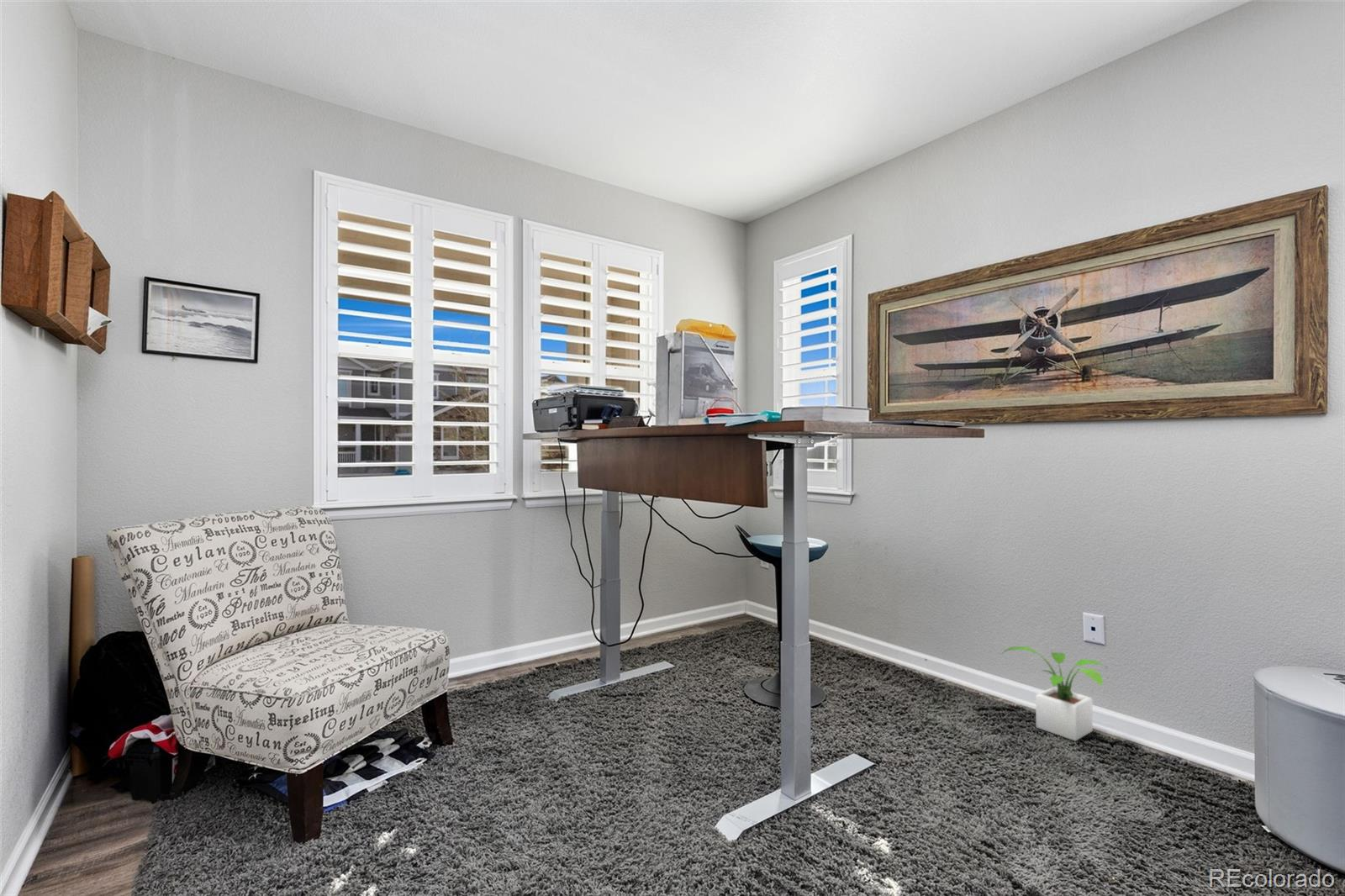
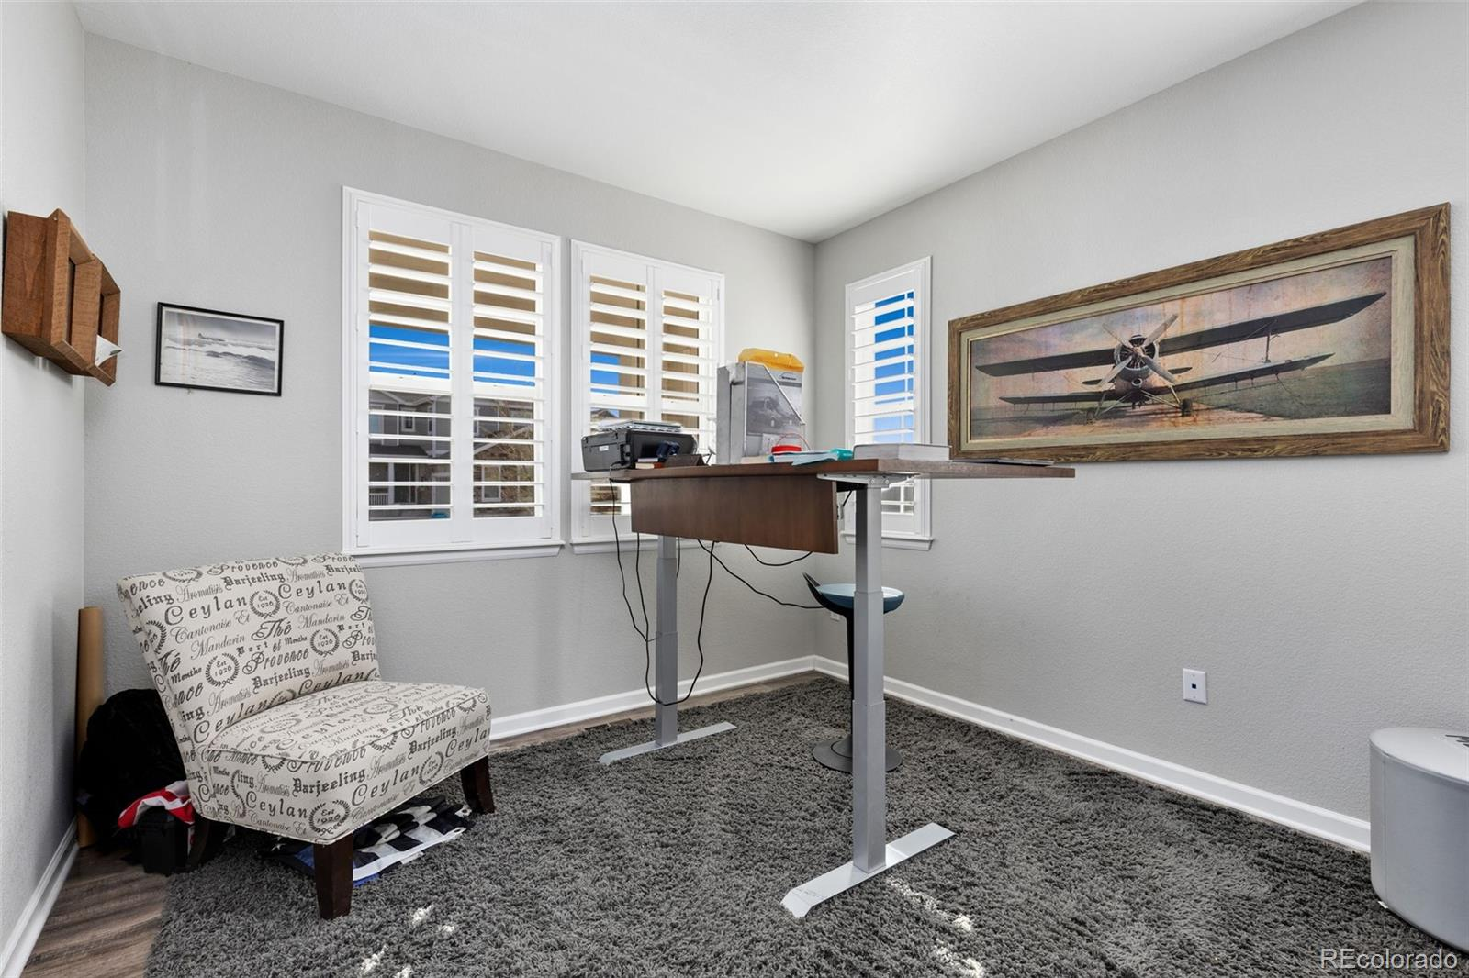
- potted plant [1000,646,1109,742]
